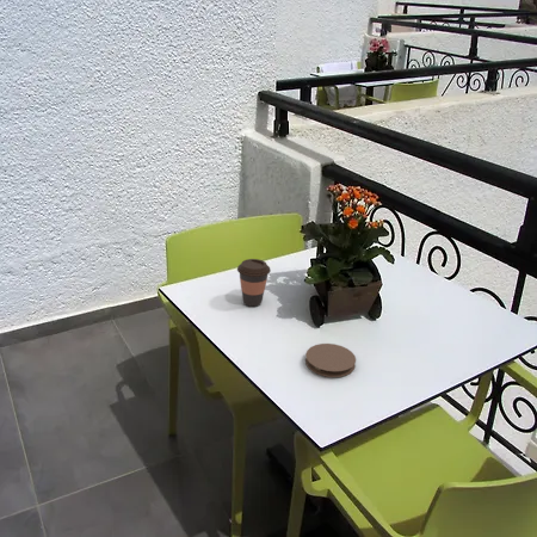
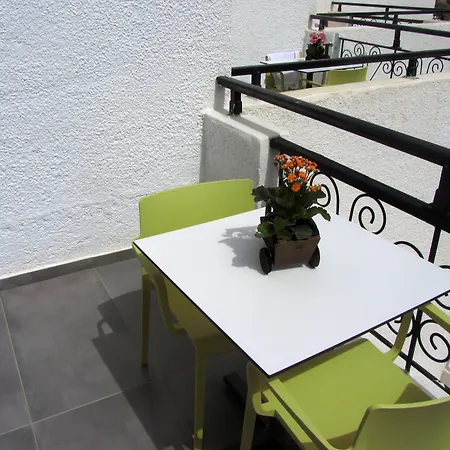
- coffee cup [236,258,272,308]
- coaster [304,342,357,378]
